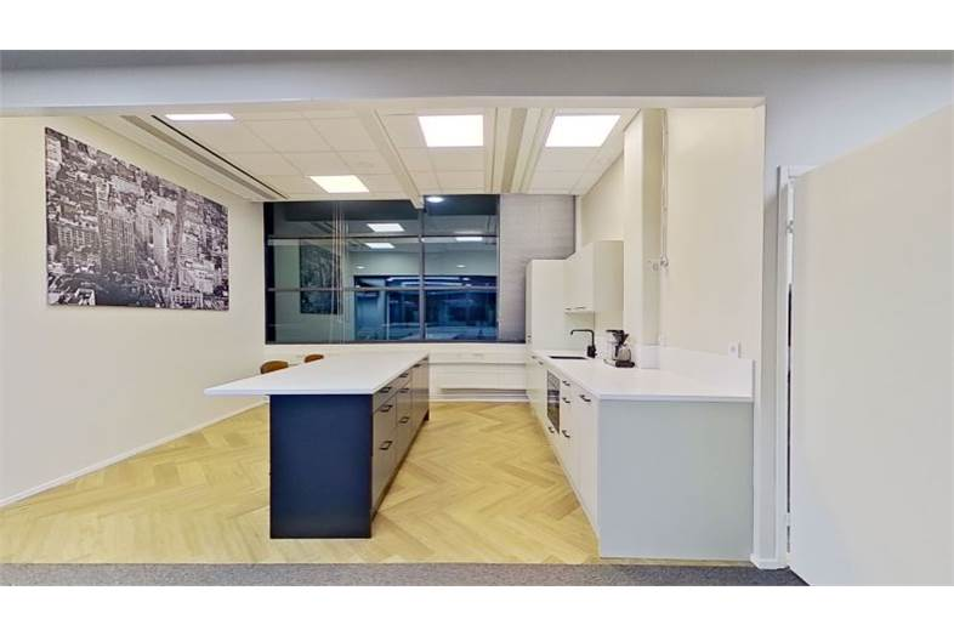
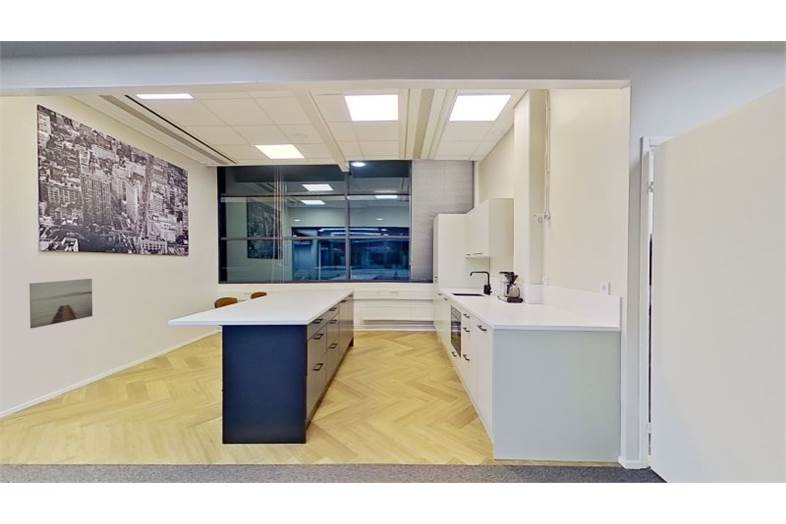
+ wall art [28,278,93,329]
